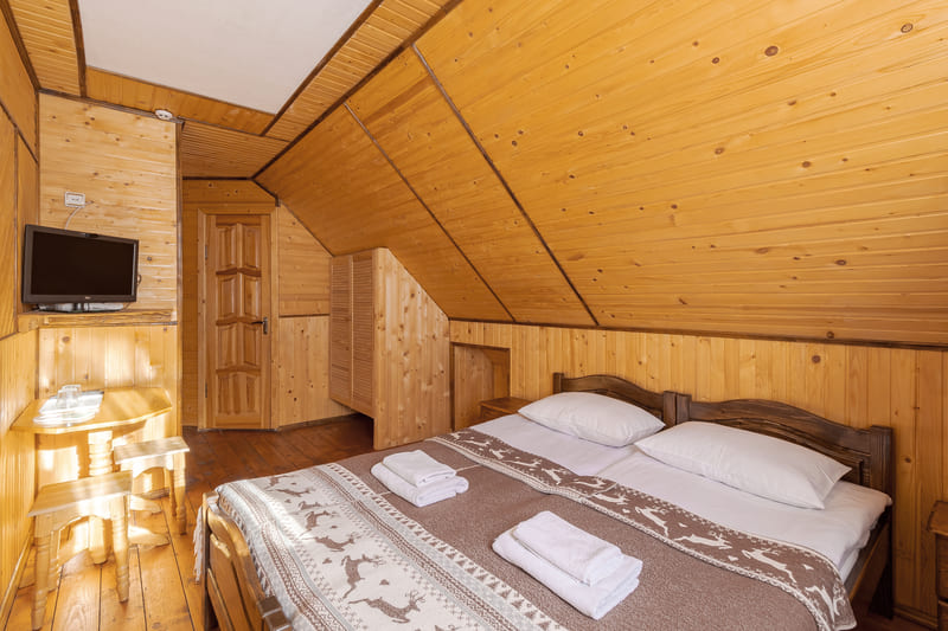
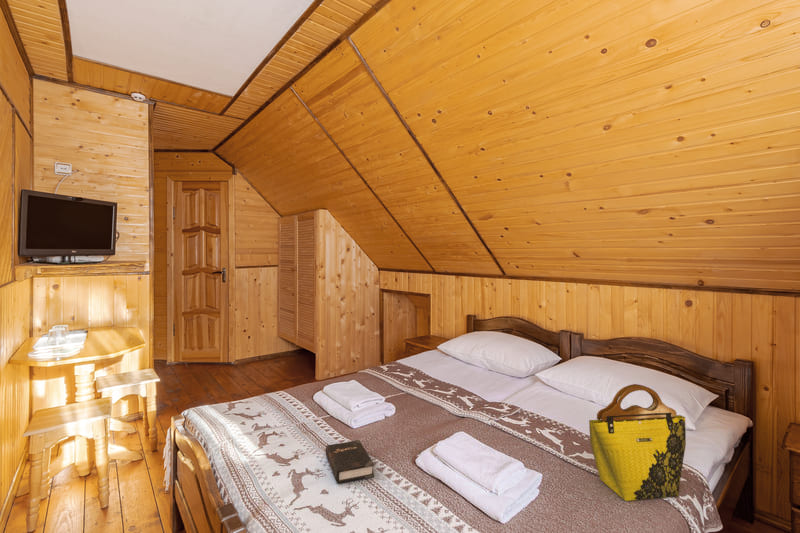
+ hardback book [324,439,375,484]
+ tote bag [588,383,687,502]
